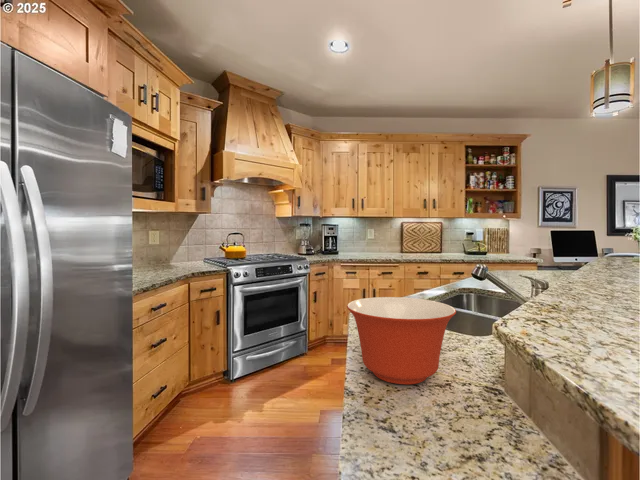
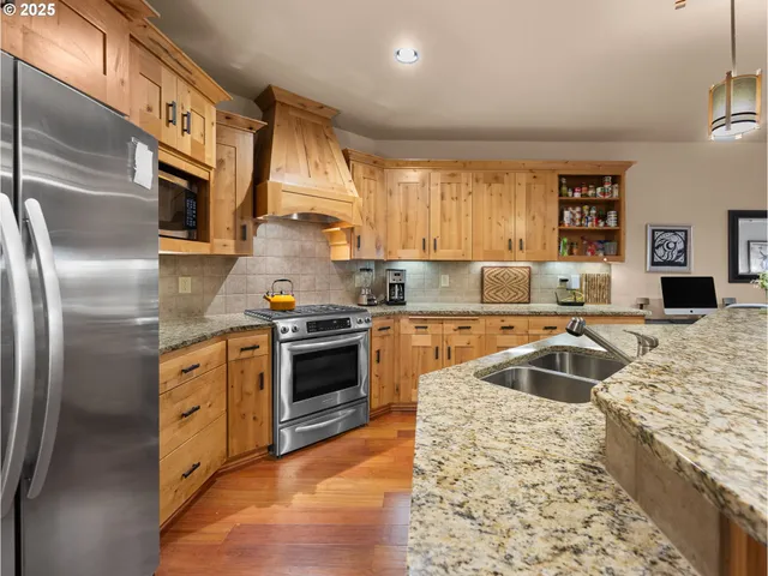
- mixing bowl [346,296,457,386]
